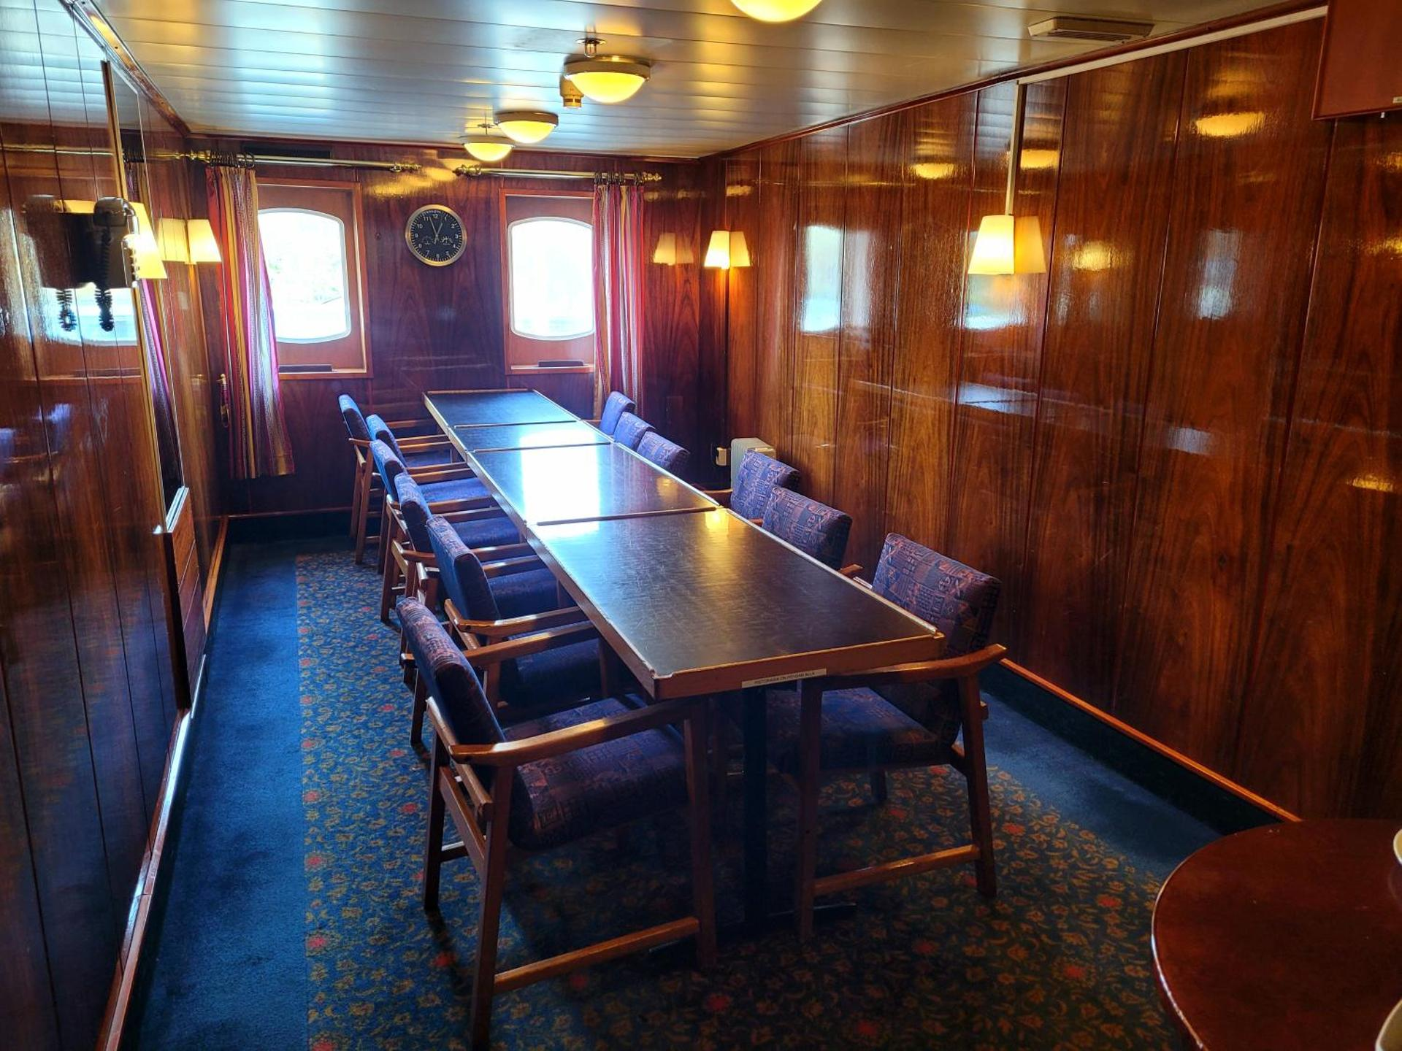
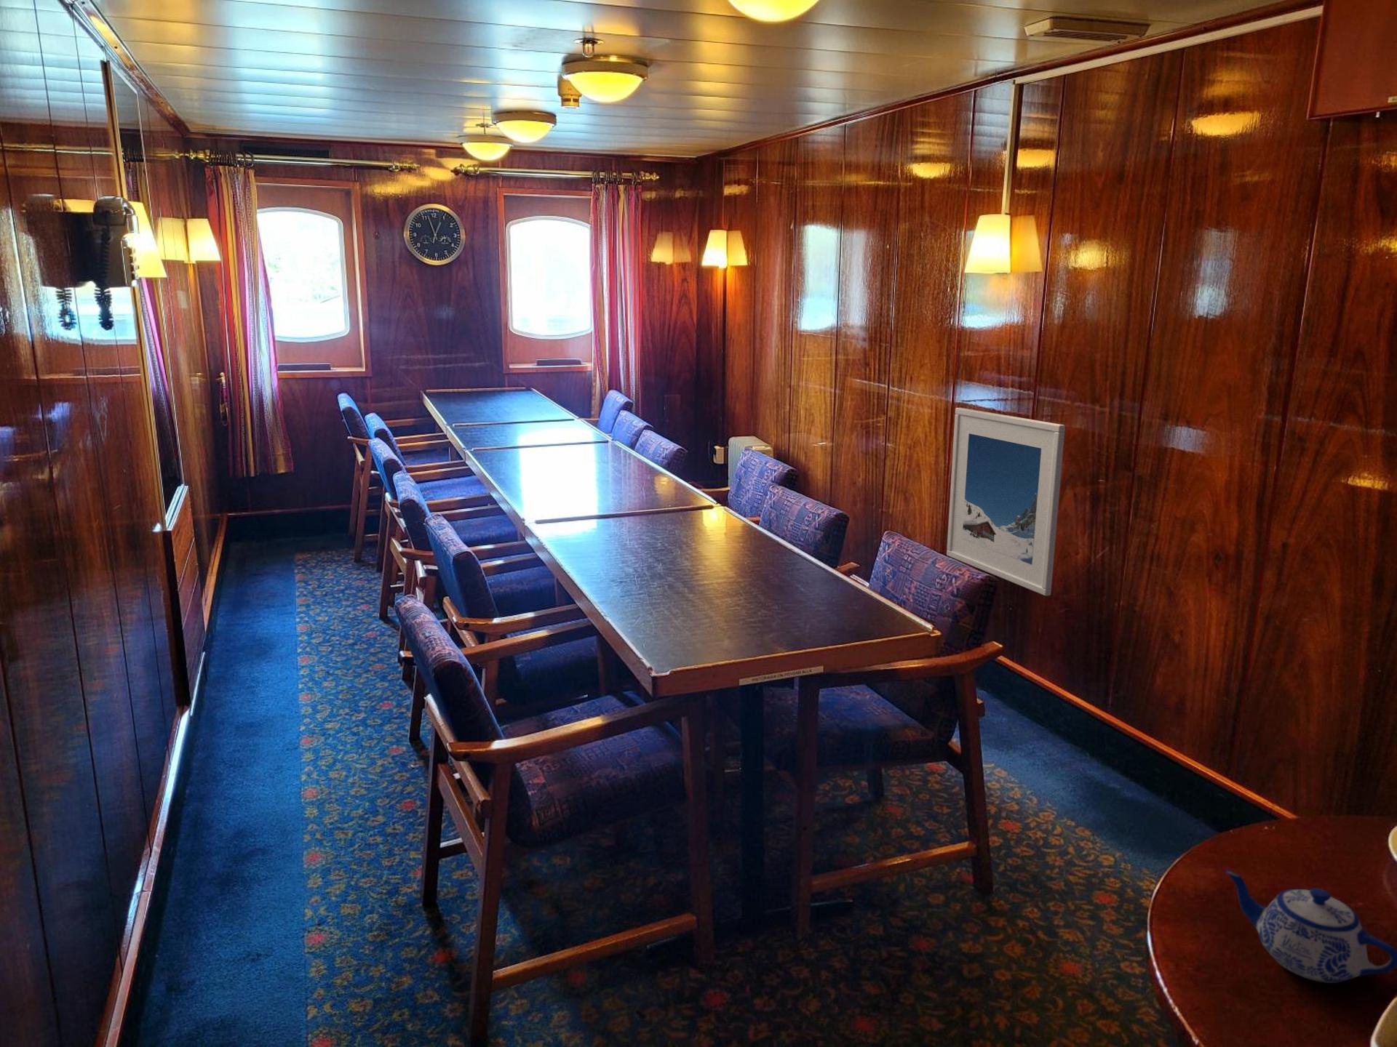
+ teapot [1224,869,1397,983]
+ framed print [946,407,1066,596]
